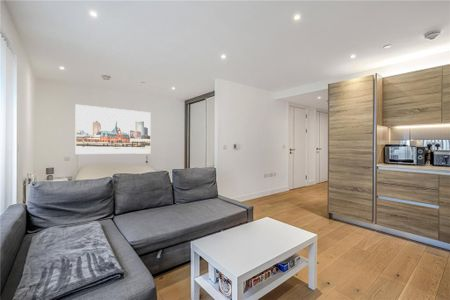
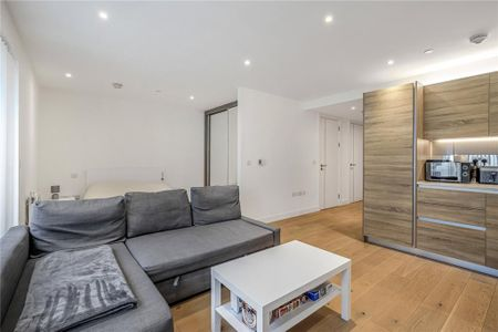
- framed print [75,104,152,155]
